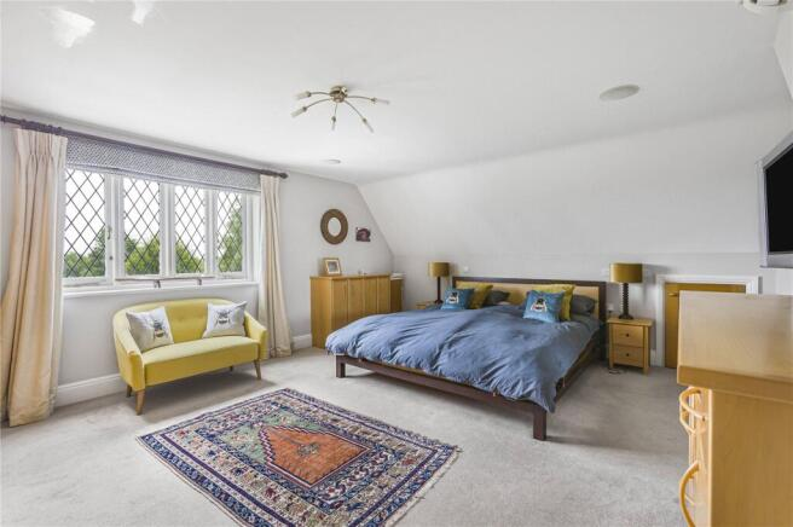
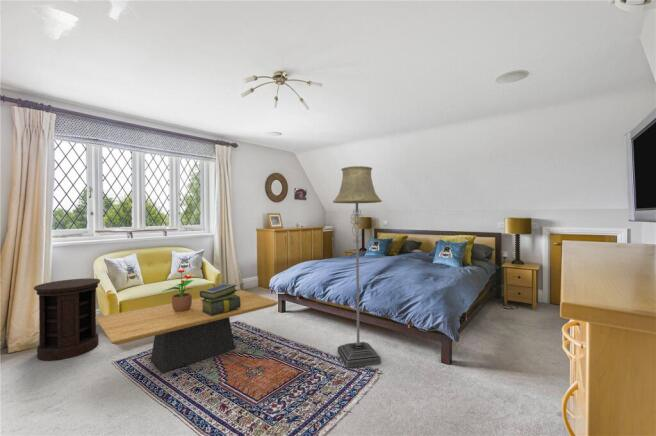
+ potted flower [161,269,194,312]
+ coffee table [95,289,280,374]
+ side table [33,277,101,361]
+ floor lamp [332,165,383,368]
+ stack of books [199,282,241,316]
